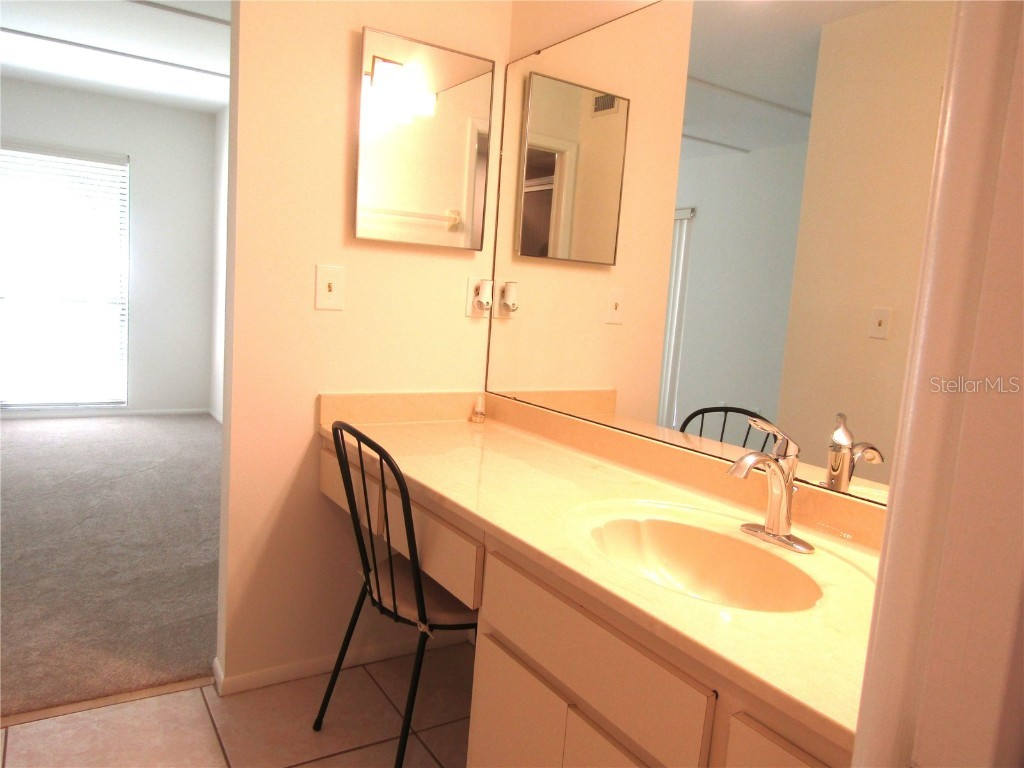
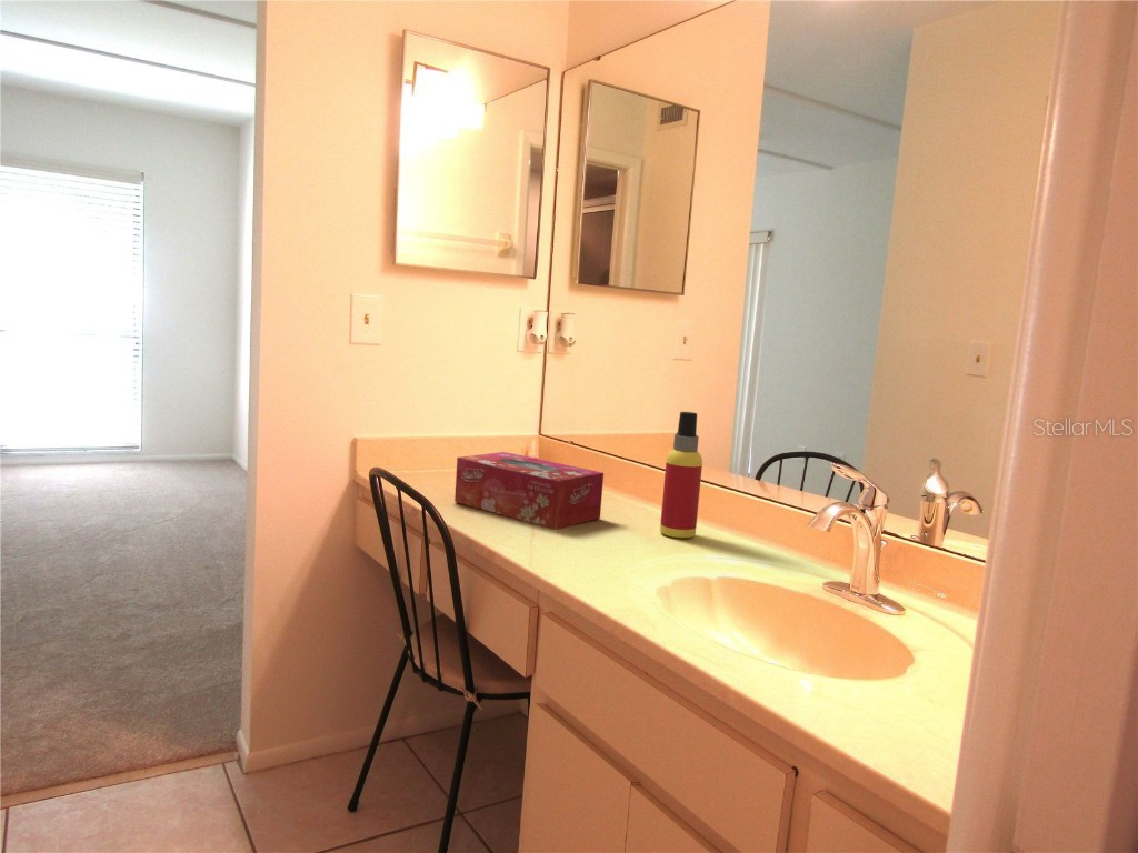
+ spray bottle [659,411,703,539]
+ tissue box [453,451,605,531]
